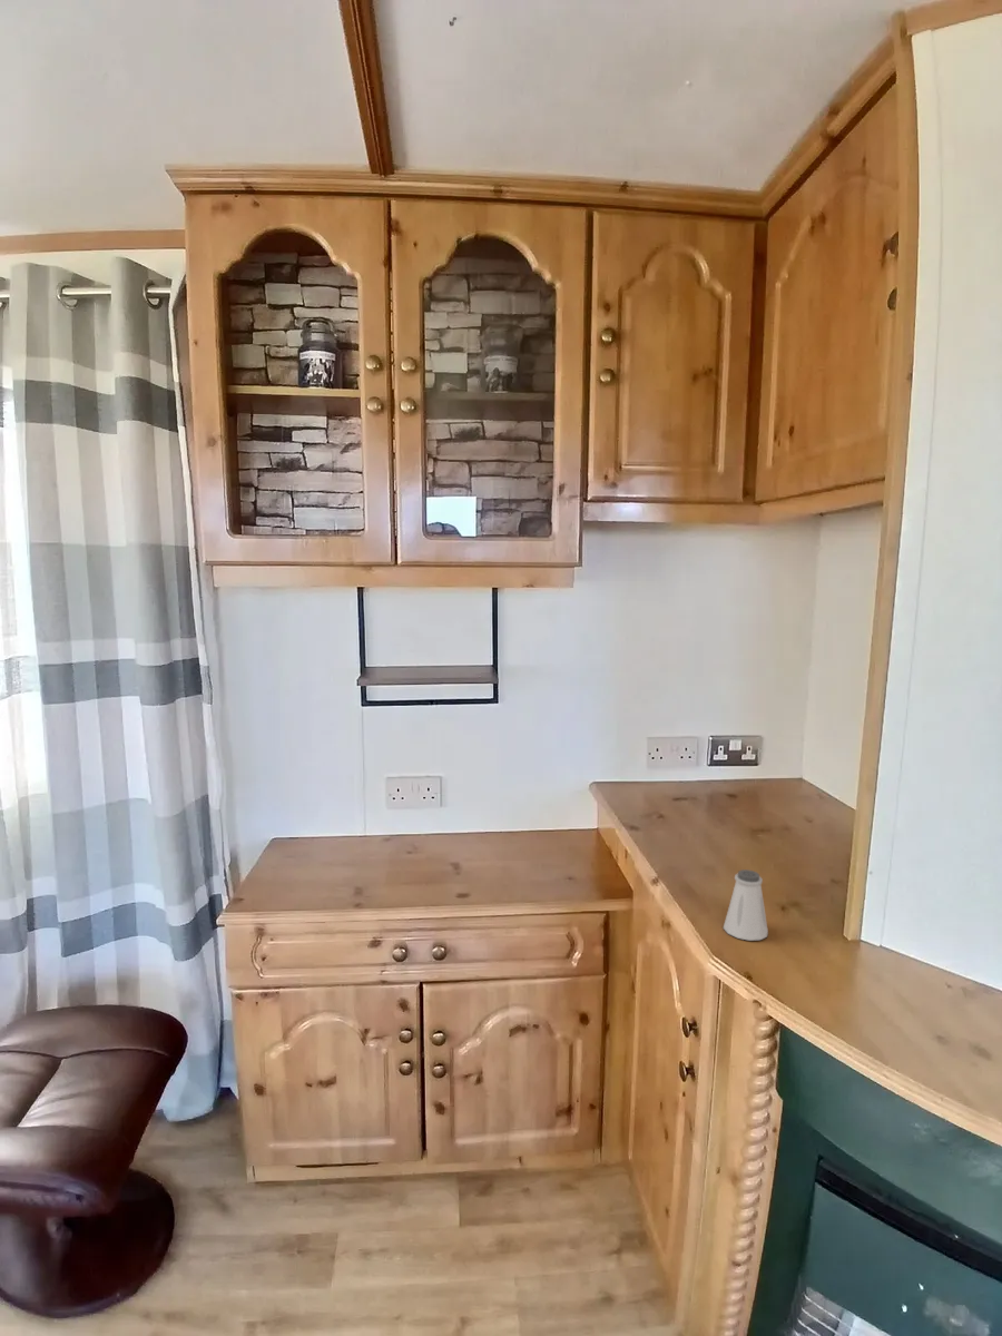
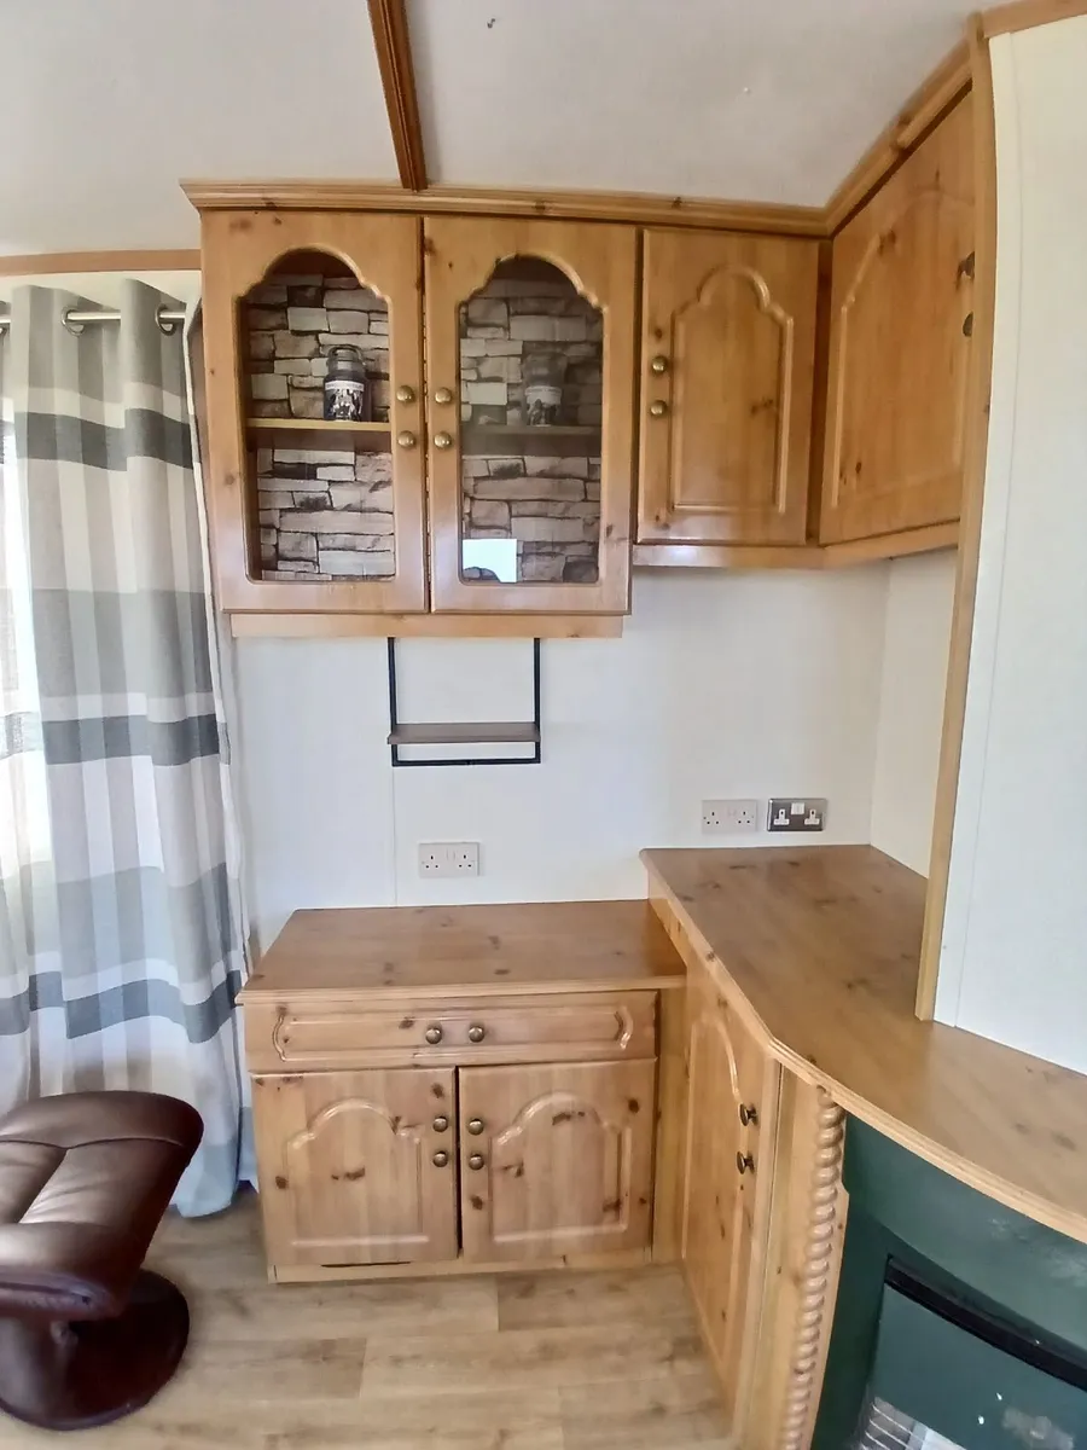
- saltshaker [723,868,769,942]
